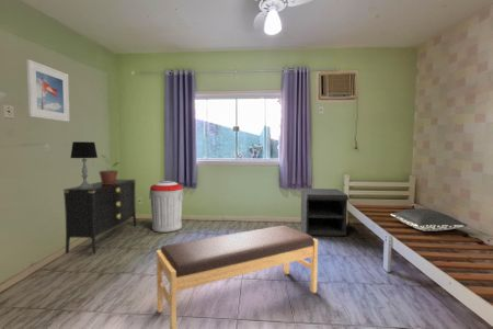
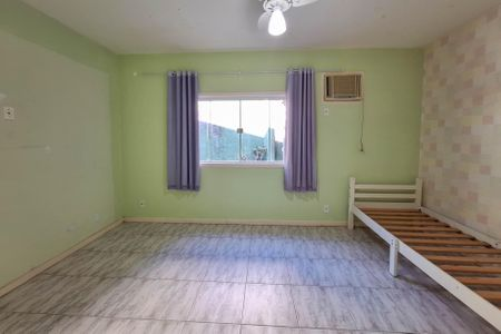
- pillow [390,207,469,232]
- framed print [25,58,71,123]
- dresser [62,178,137,256]
- table lamp [70,140,99,189]
- nightstand [300,188,349,237]
- bench [156,225,319,329]
- trash can [148,180,184,234]
- potted plant [99,154,121,184]
